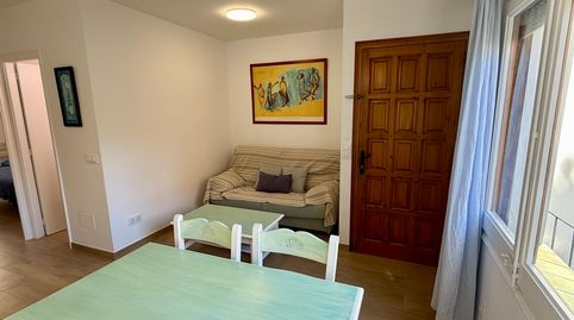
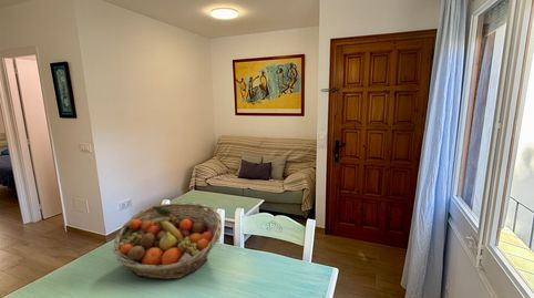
+ fruit basket [112,202,223,280]
